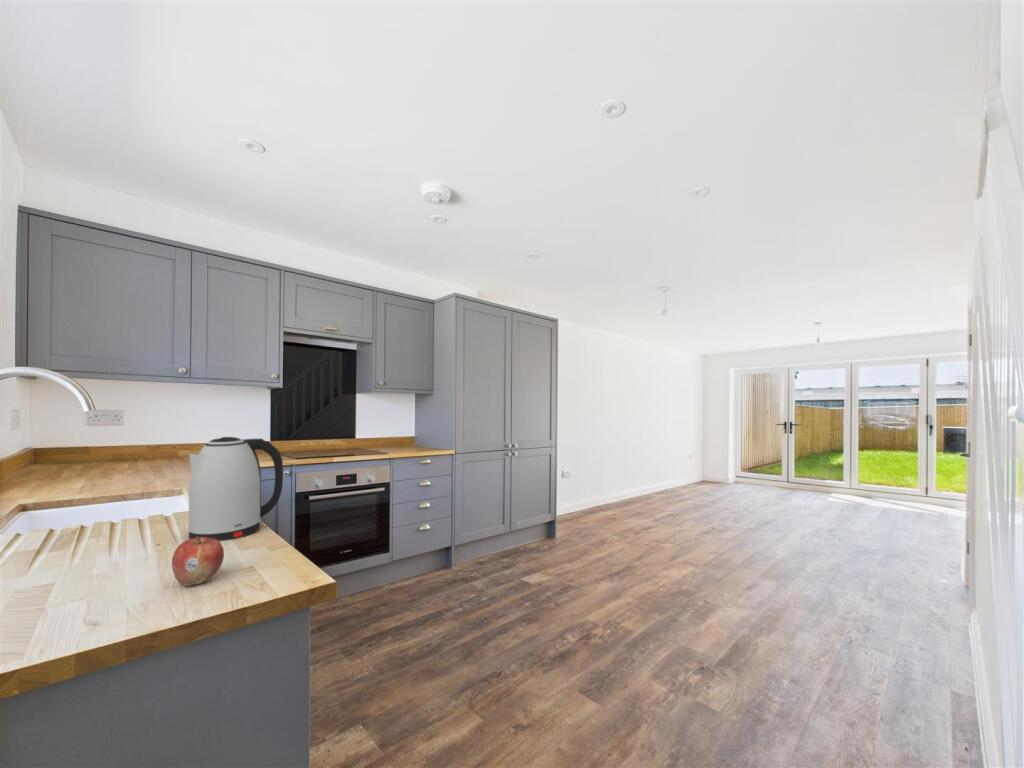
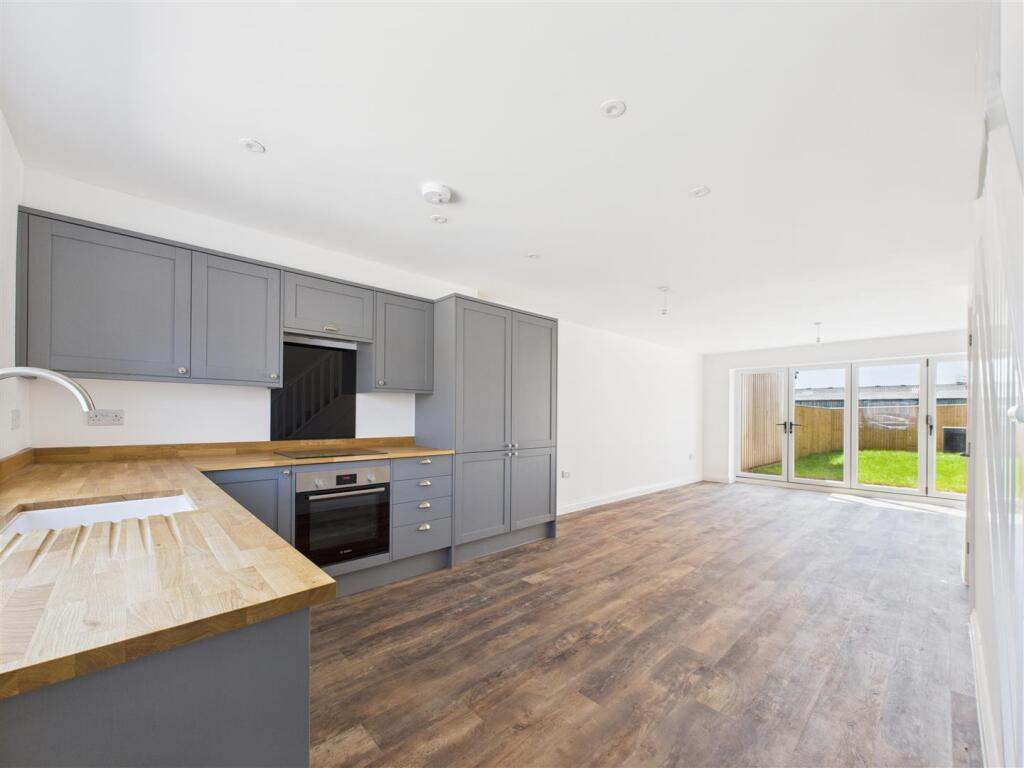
- fruit [171,537,225,587]
- kettle [187,436,284,542]
